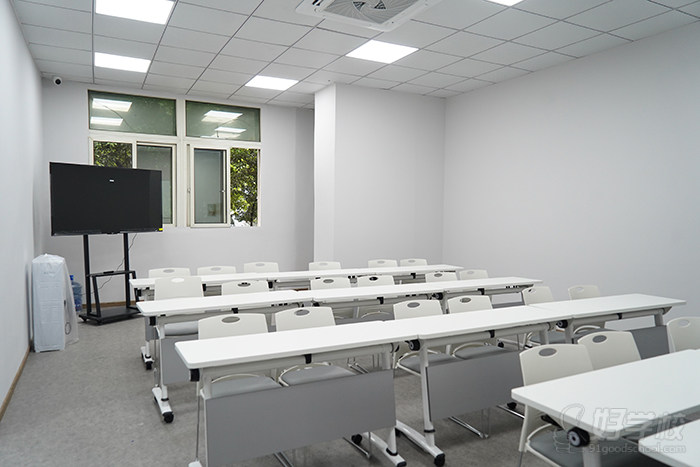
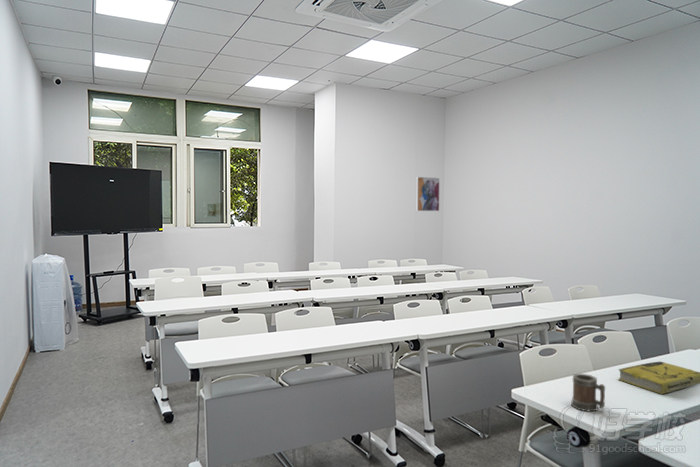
+ book [617,360,700,395]
+ wall art [415,176,441,212]
+ mug [570,373,606,412]
